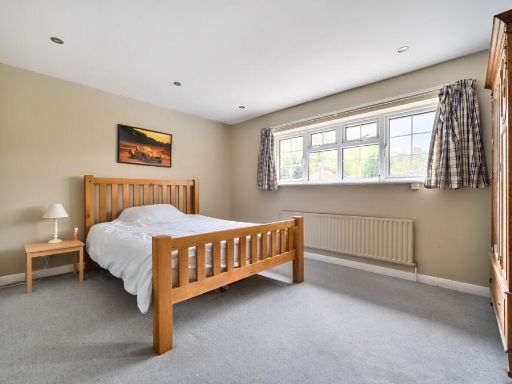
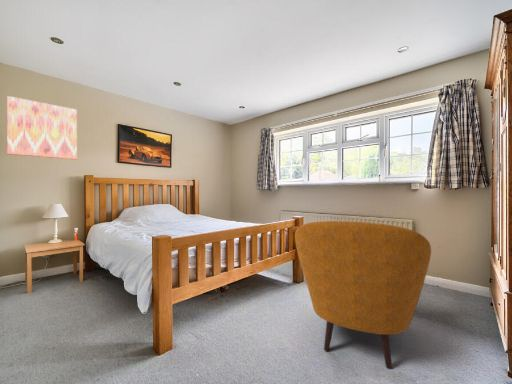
+ wall art [6,95,78,160]
+ armchair [294,220,432,369]
